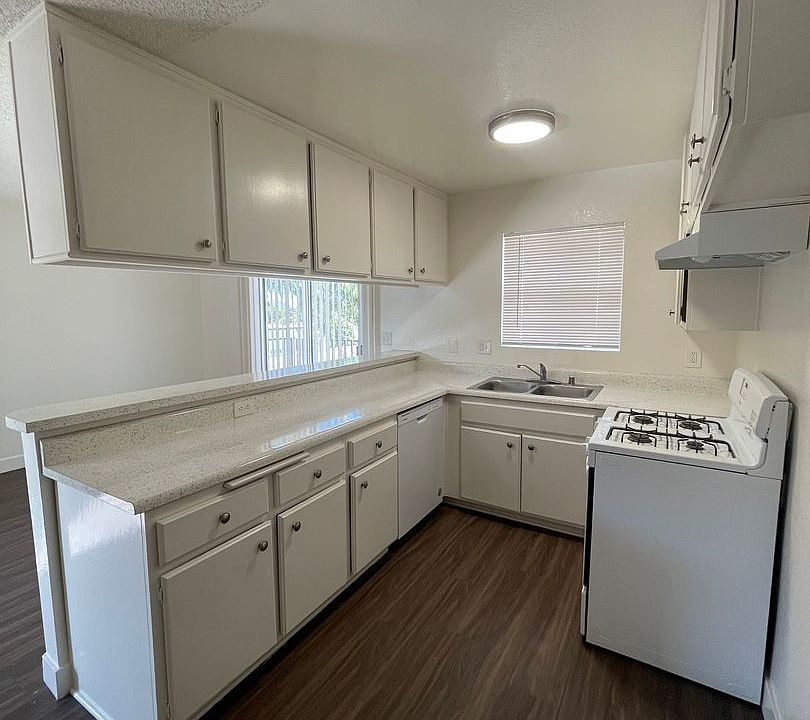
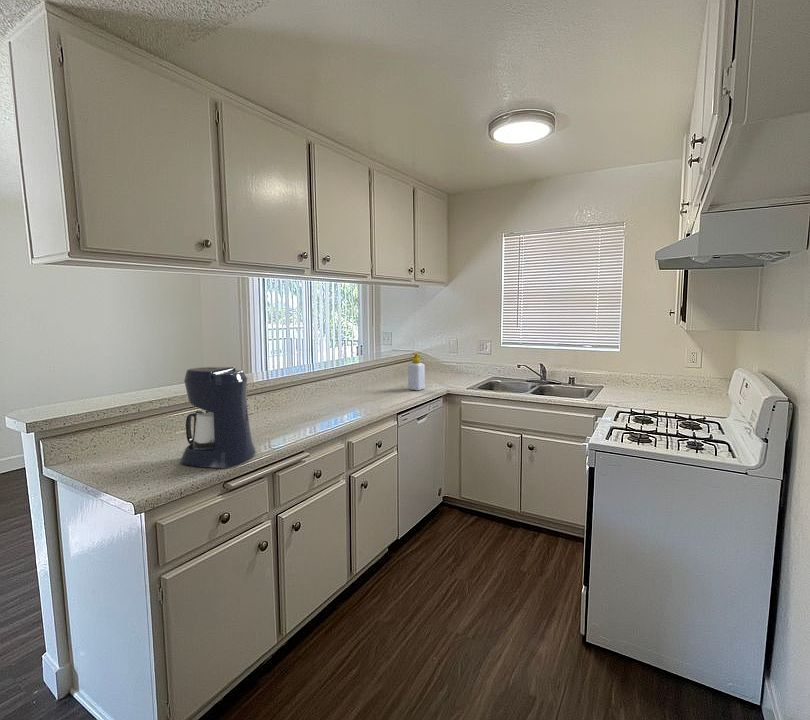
+ coffee maker [179,366,256,469]
+ soap bottle [407,352,426,391]
